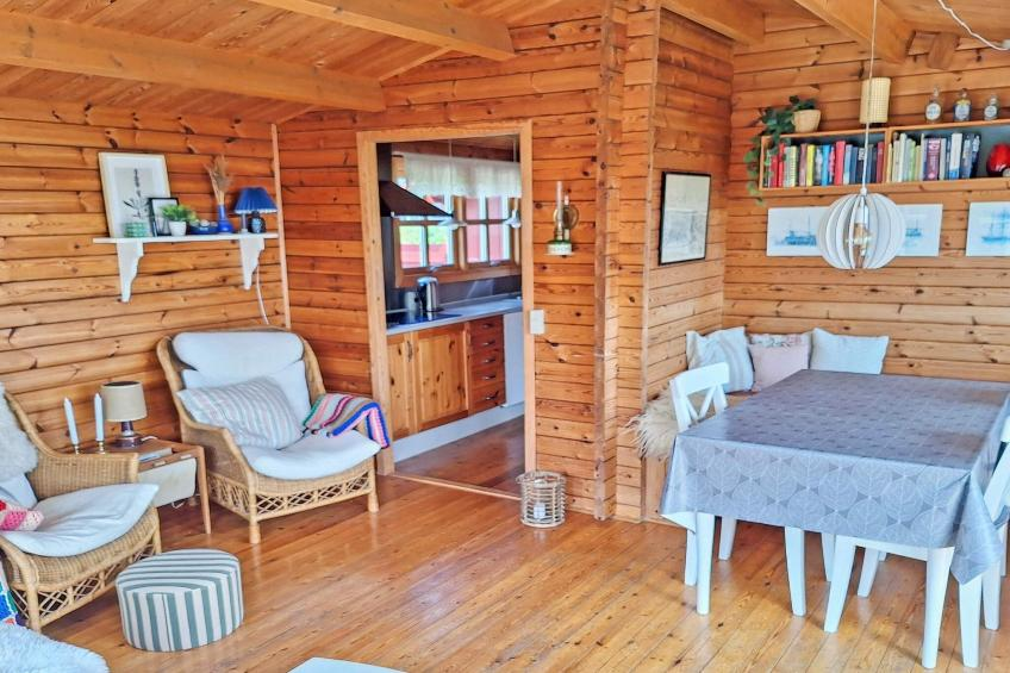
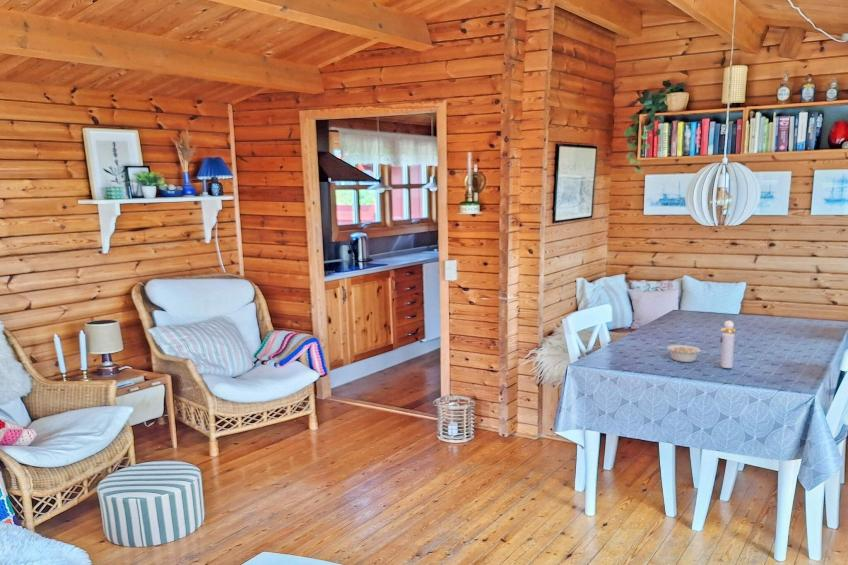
+ perfume bottle [719,320,738,369]
+ legume [666,344,702,363]
